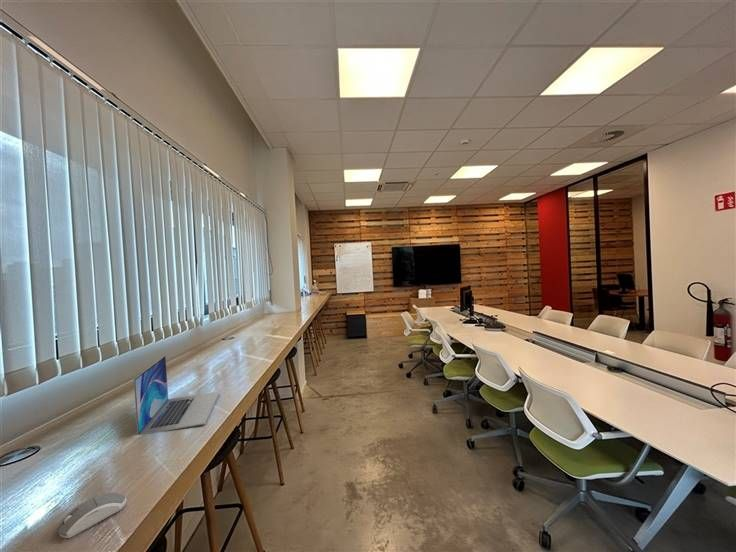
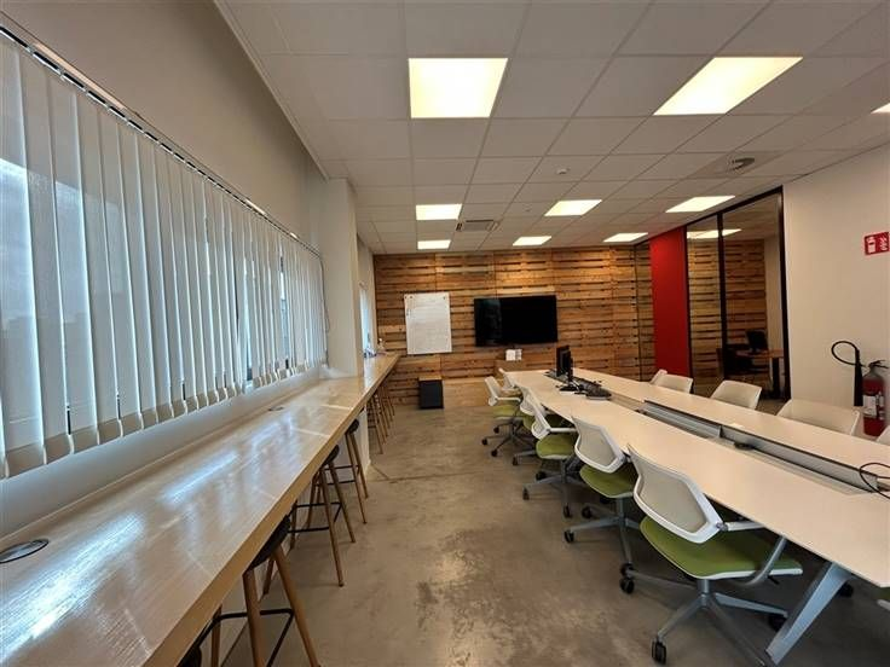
- computer mouse [56,492,128,539]
- laptop [133,355,220,436]
